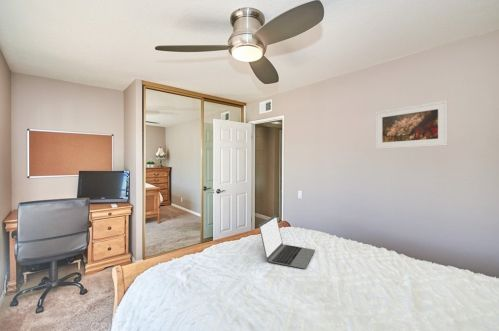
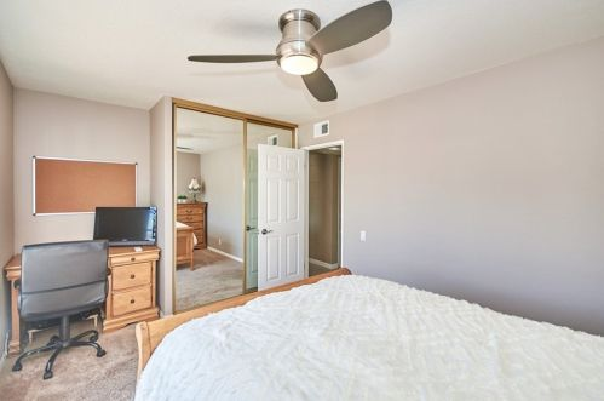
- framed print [375,99,449,150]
- laptop [258,214,316,269]
